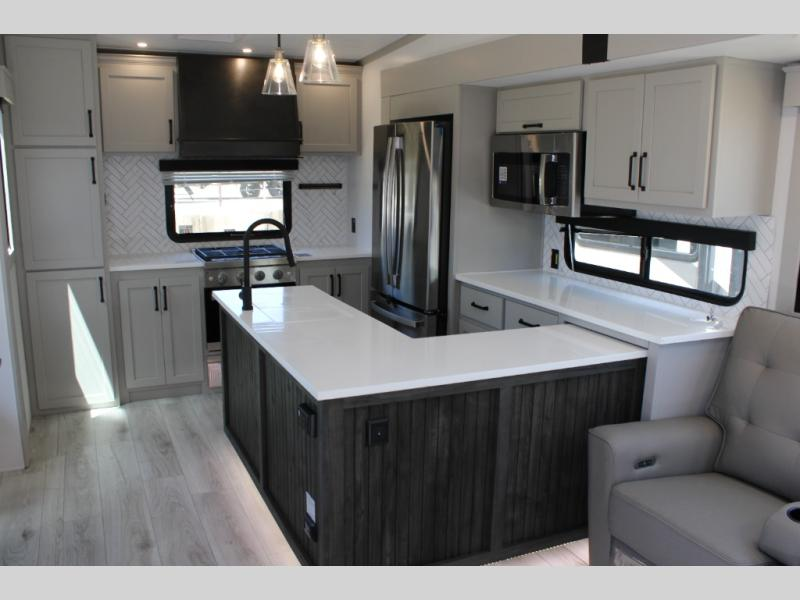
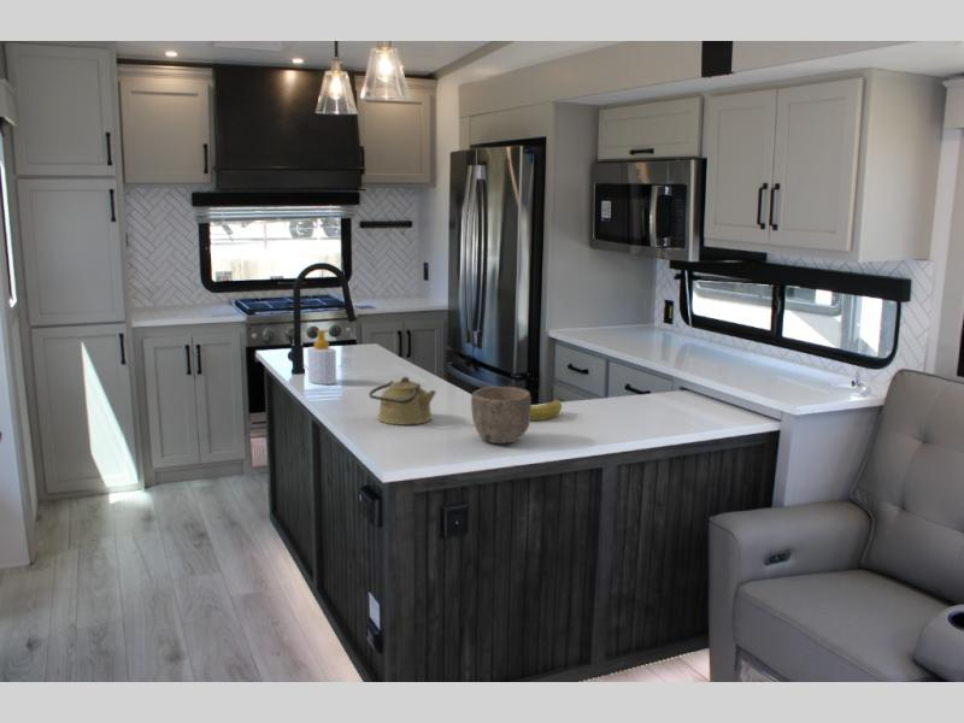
+ banana [530,399,563,422]
+ kettle [368,376,437,425]
+ soap bottle [306,329,337,386]
+ bowl [470,386,533,445]
